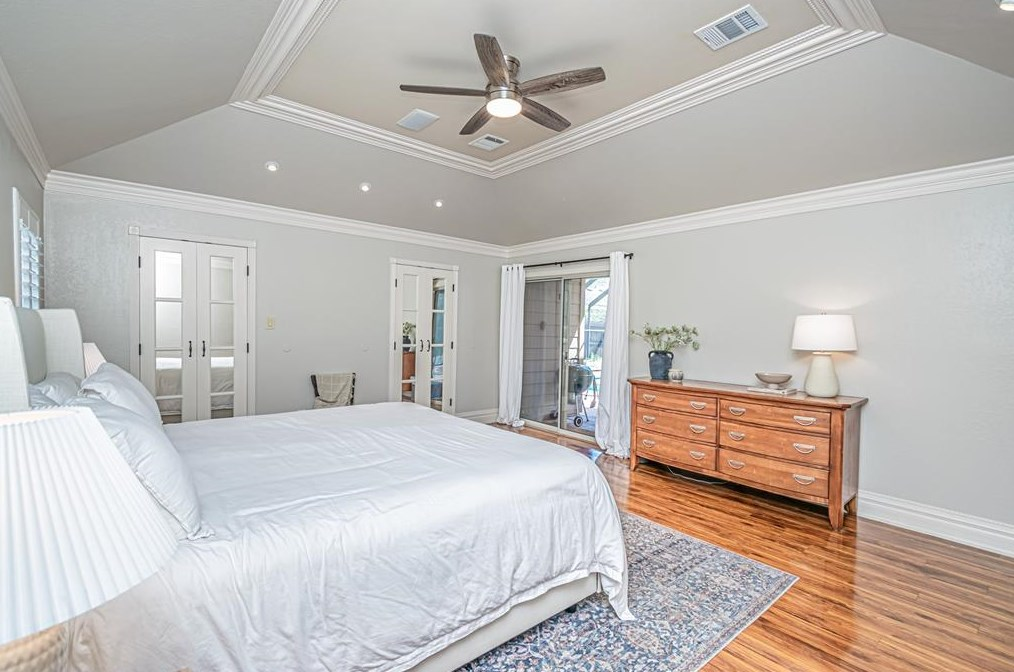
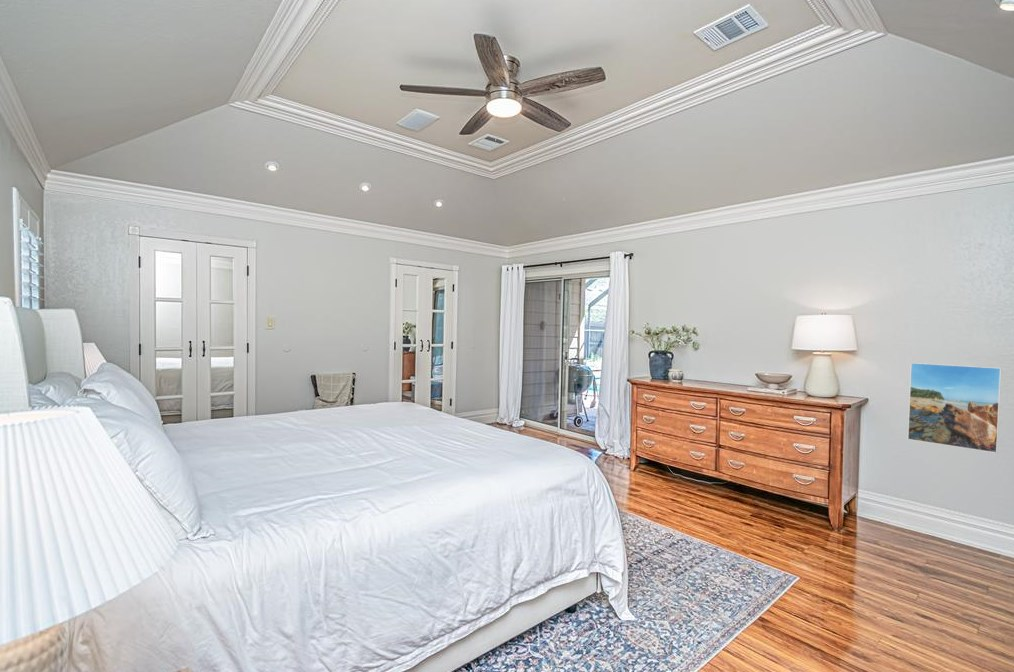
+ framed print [907,362,1002,454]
